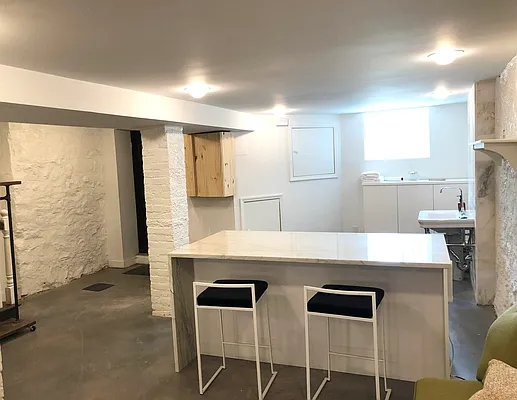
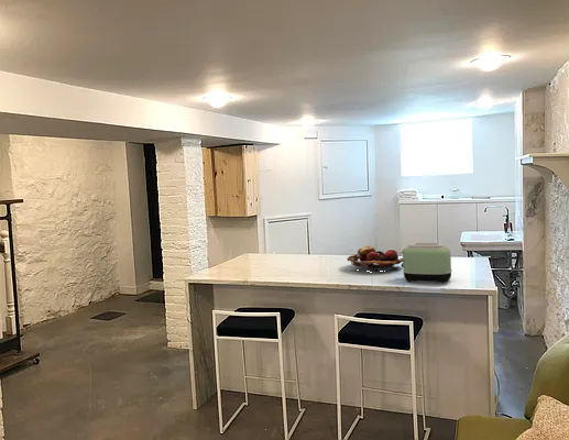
+ fruit basket [346,245,403,273]
+ toaster [397,242,452,284]
